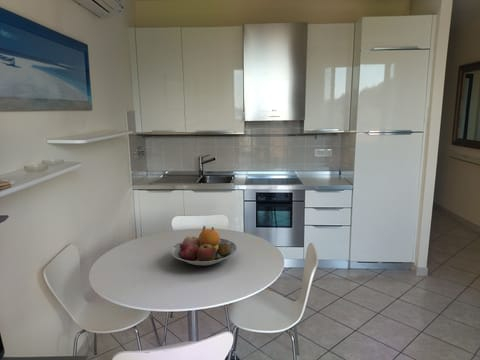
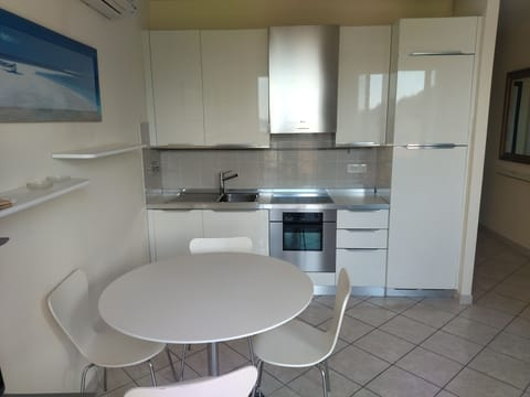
- fruit bowl [170,225,238,267]
